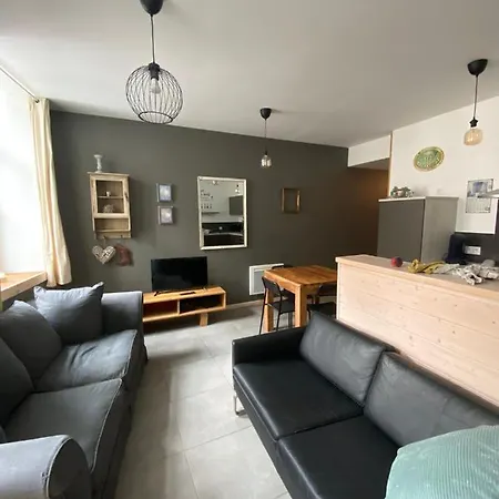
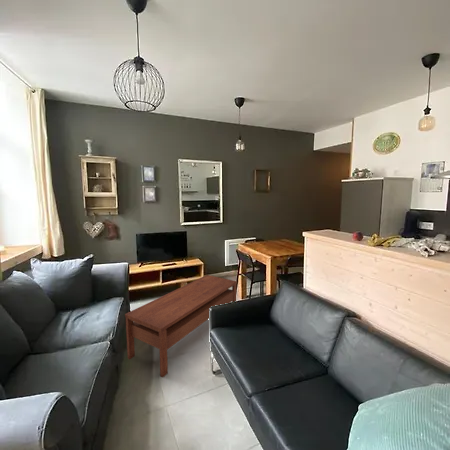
+ coffee table [124,274,238,378]
